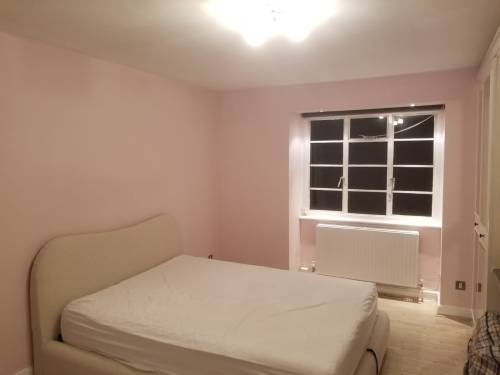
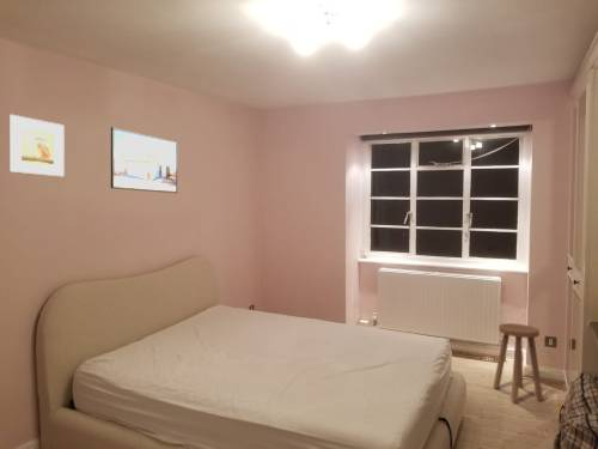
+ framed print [7,114,66,177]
+ stool [492,322,544,402]
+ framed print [110,126,179,194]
